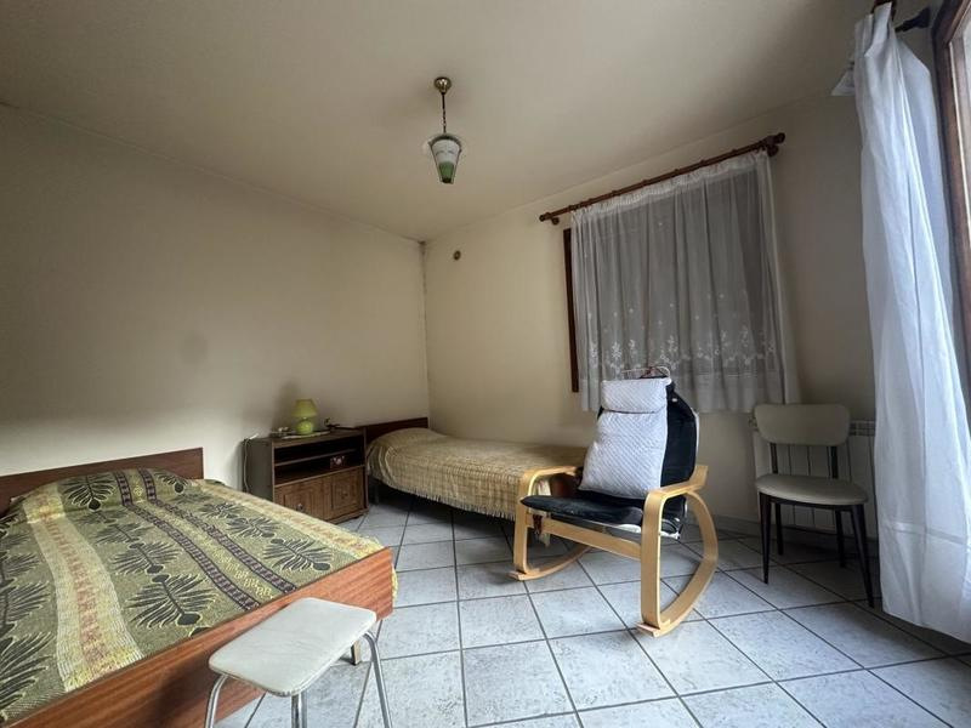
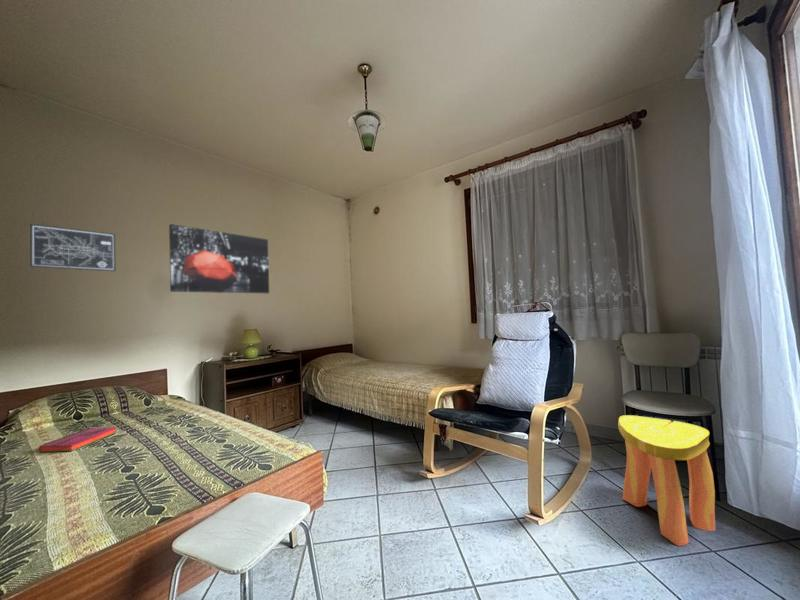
+ wall art [29,223,117,272]
+ hardback book [38,426,118,453]
+ stool [617,414,716,547]
+ wall art [168,223,270,294]
